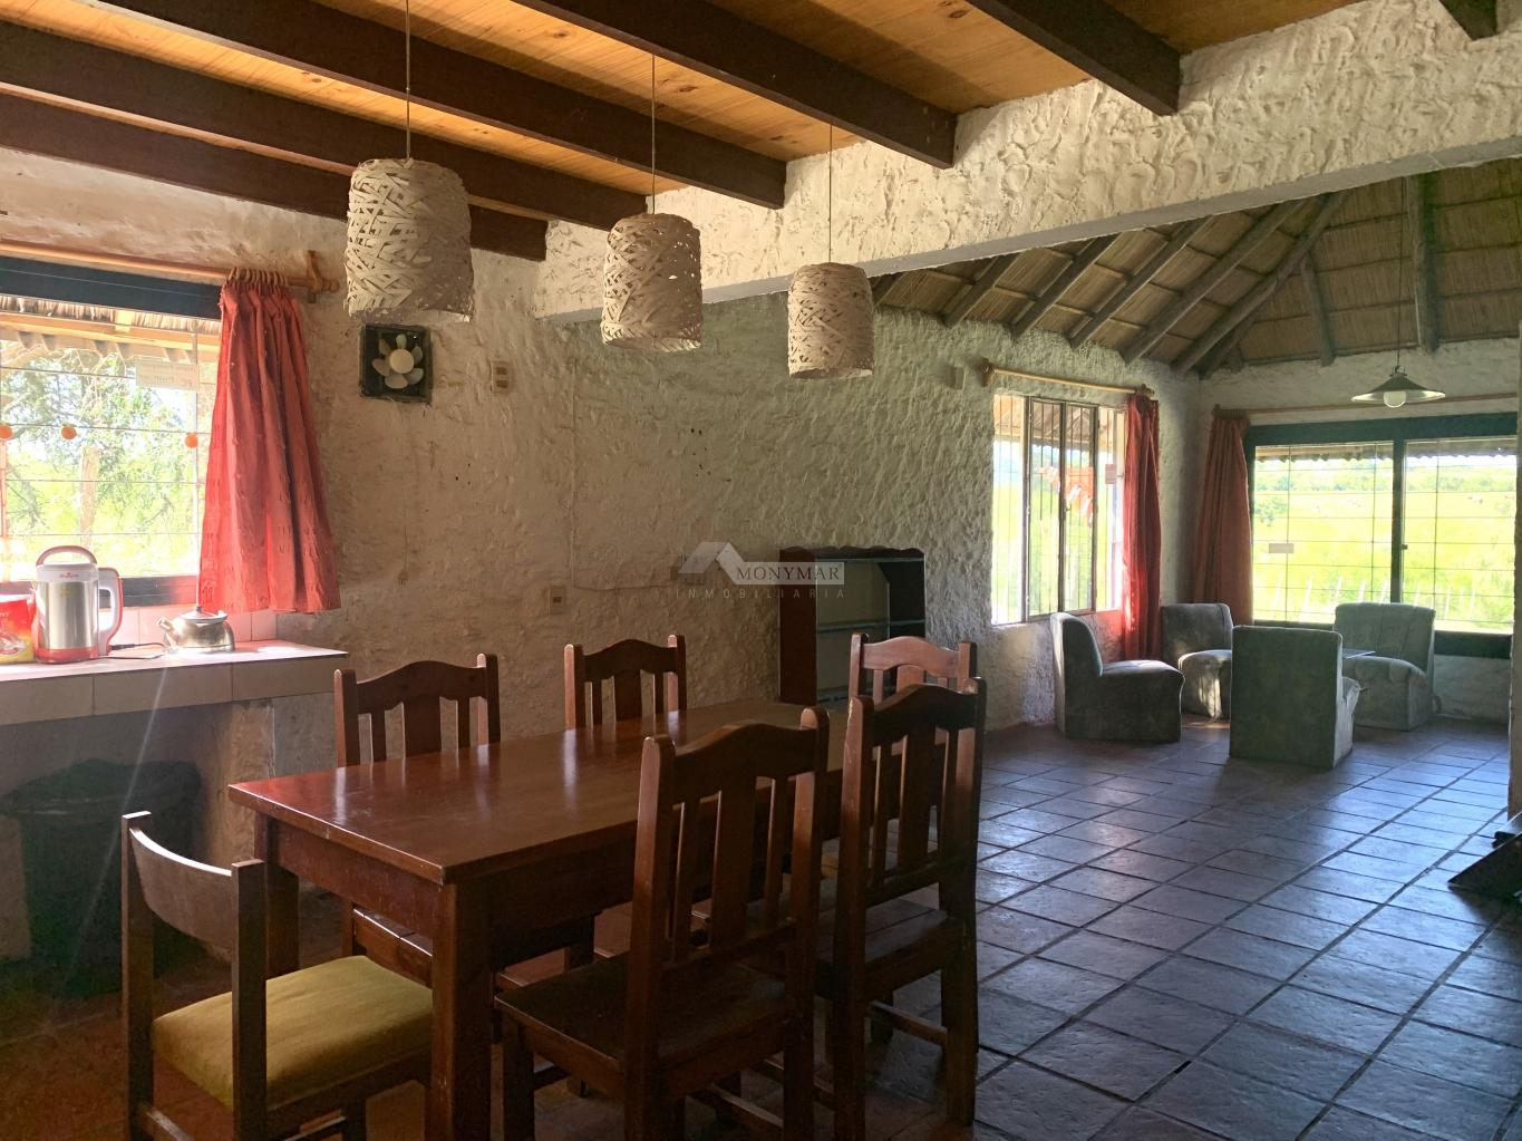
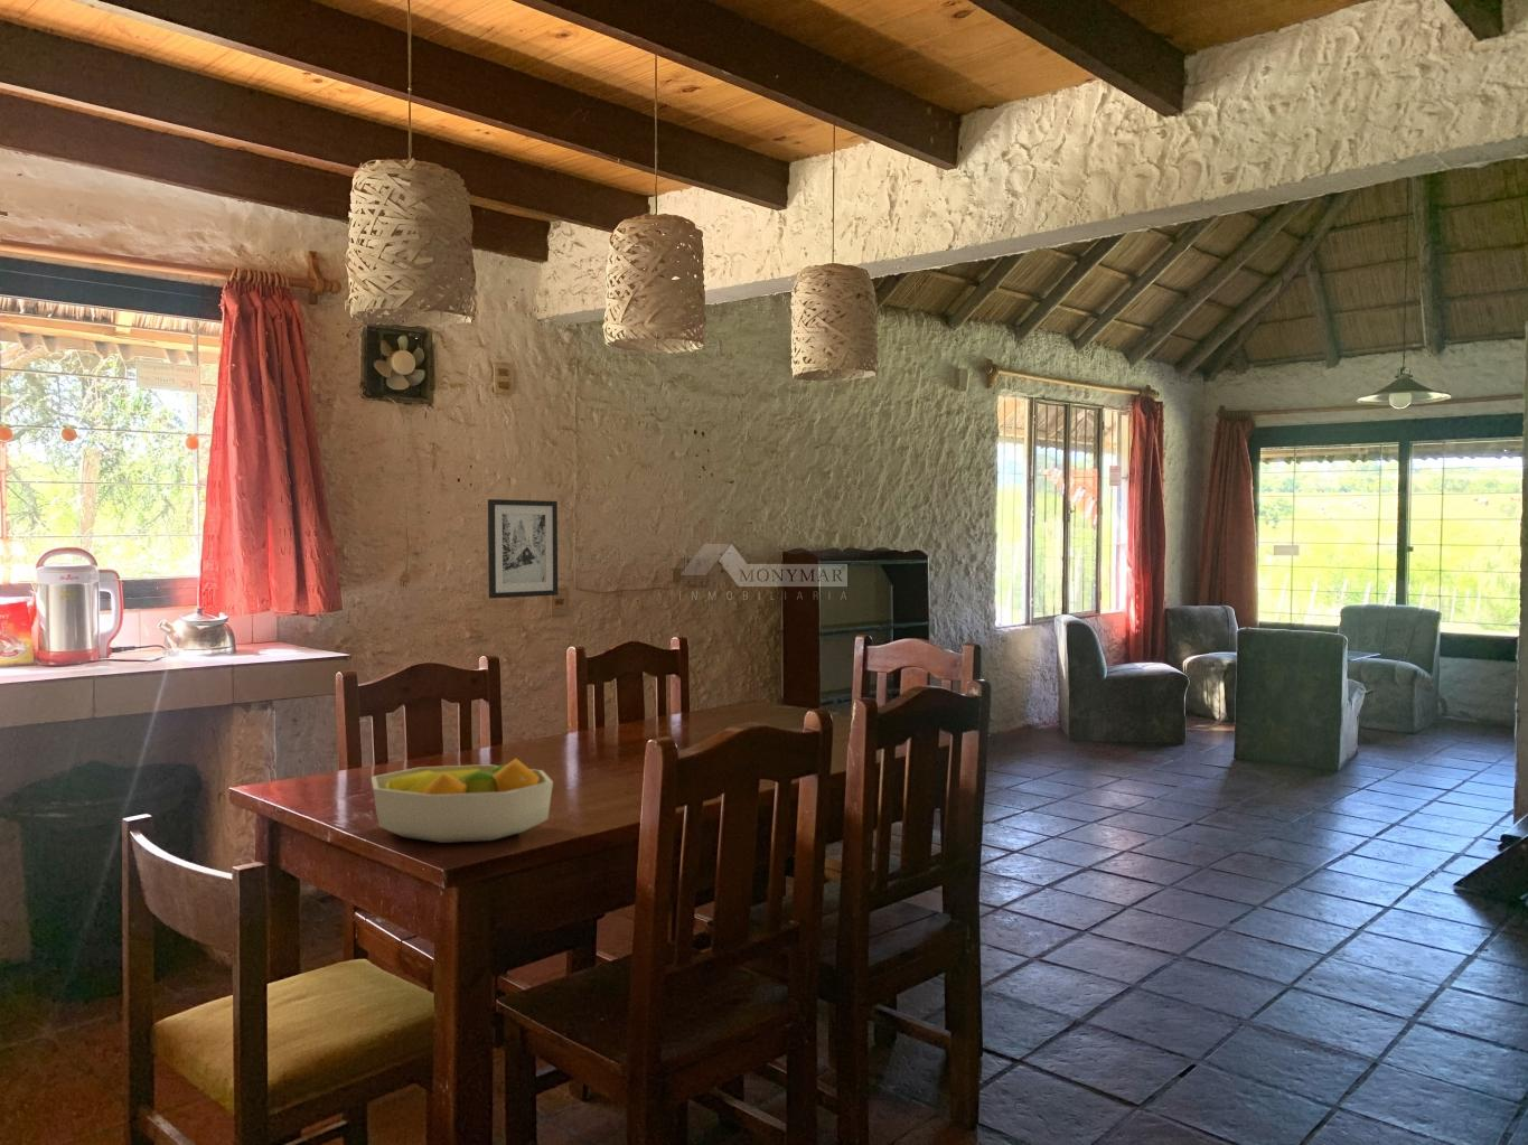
+ fruit bowl [371,758,555,844]
+ wall art [487,498,558,599]
